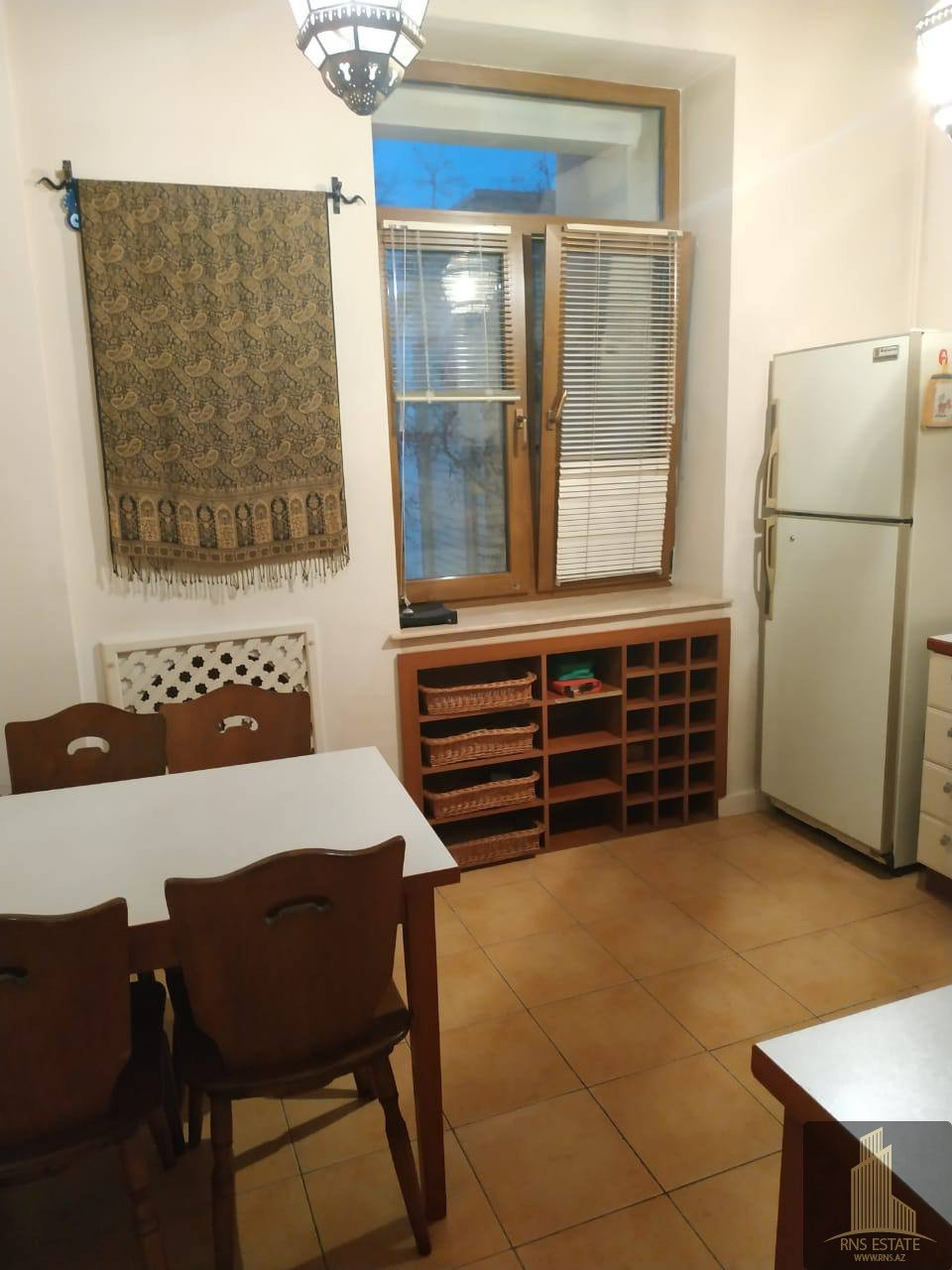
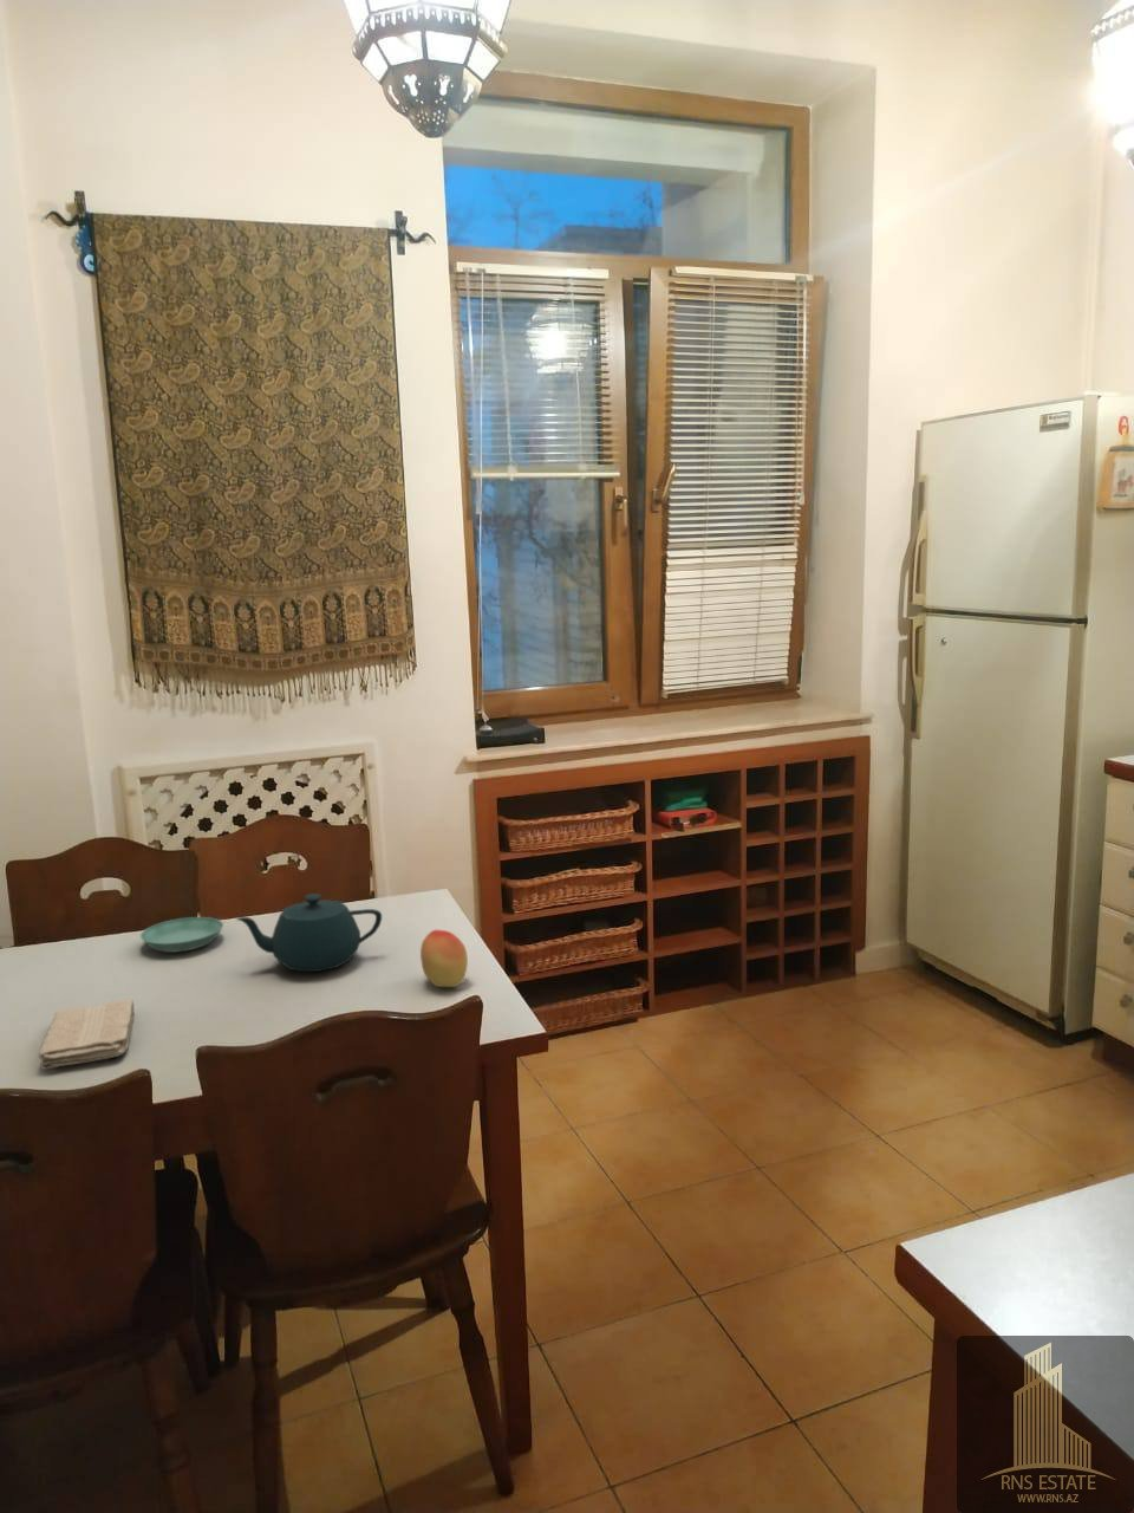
+ saucer [139,916,224,954]
+ fruit [419,929,469,988]
+ teapot [235,892,382,973]
+ washcloth [38,997,136,1070]
